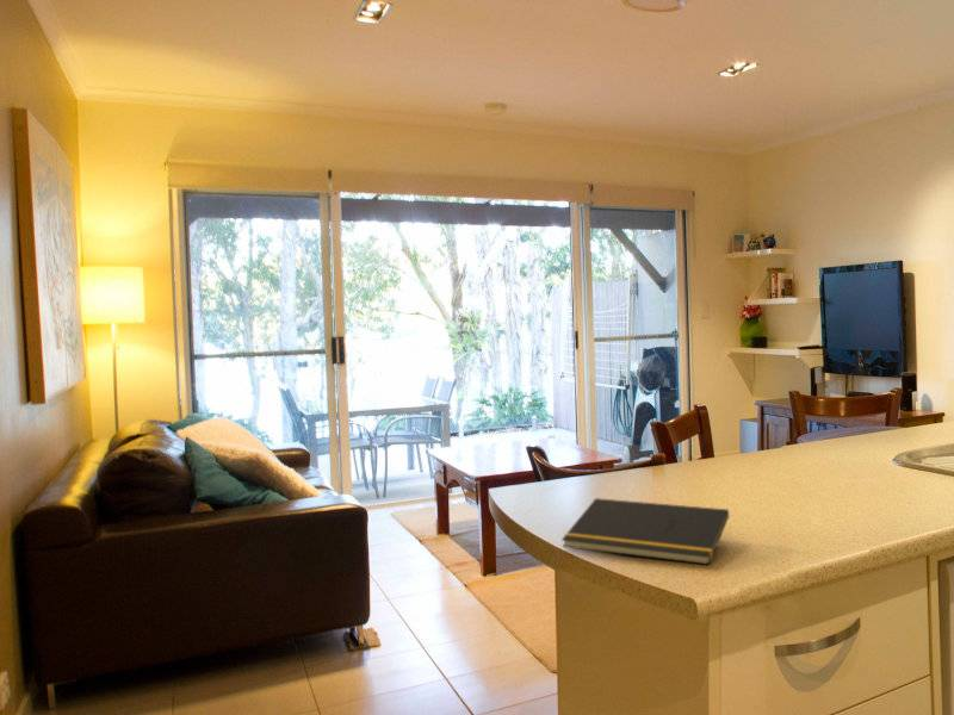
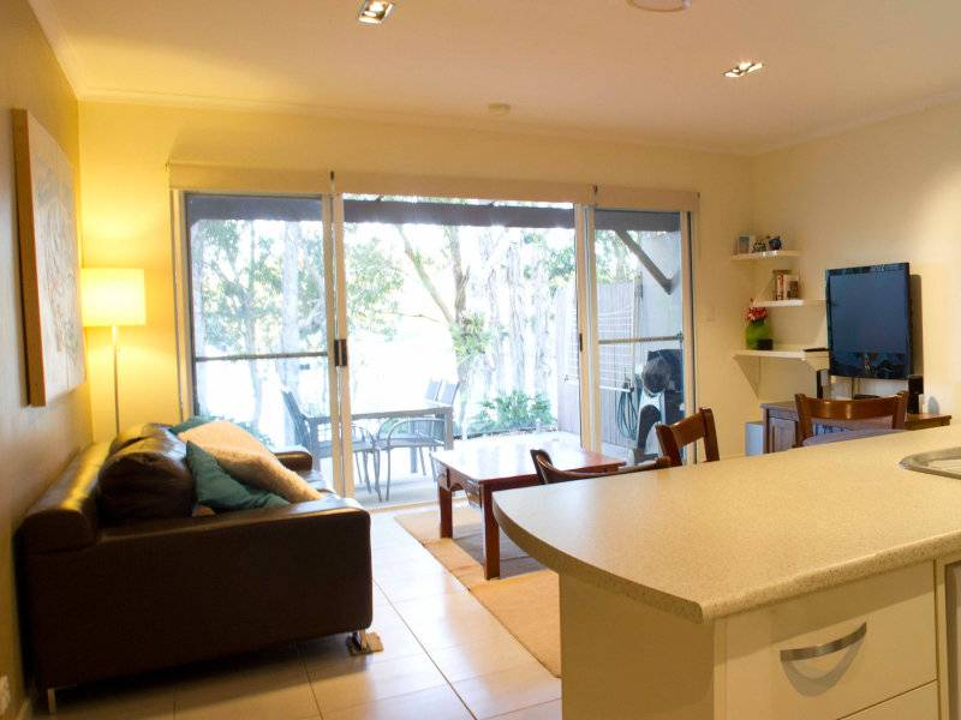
- notepad [560,497,730,566]
